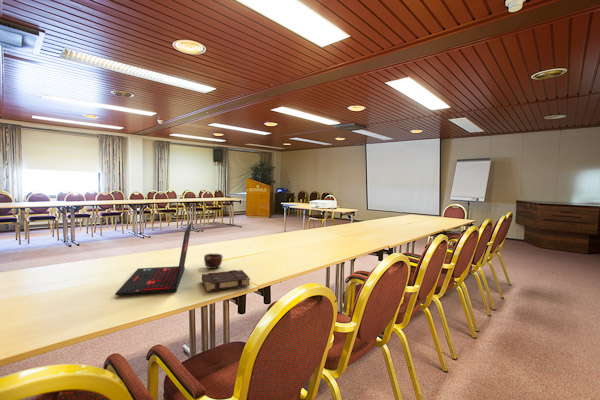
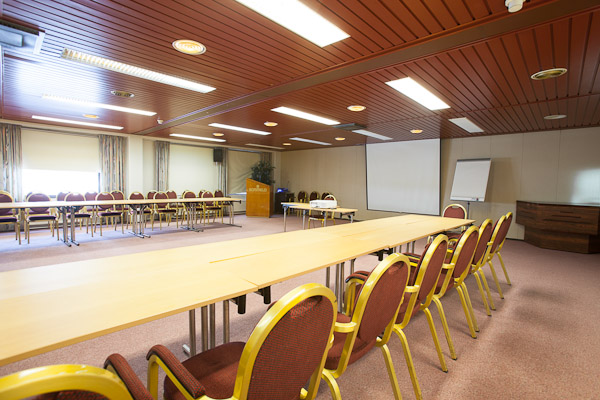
- mug [203,252,224,270]
- laptop [114,221,193,297]
- book [201,269,251,292]
